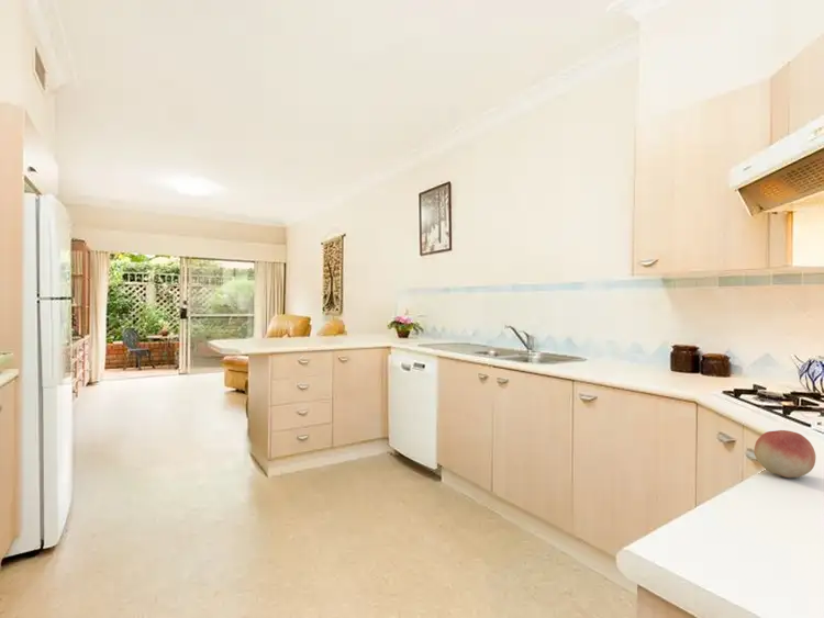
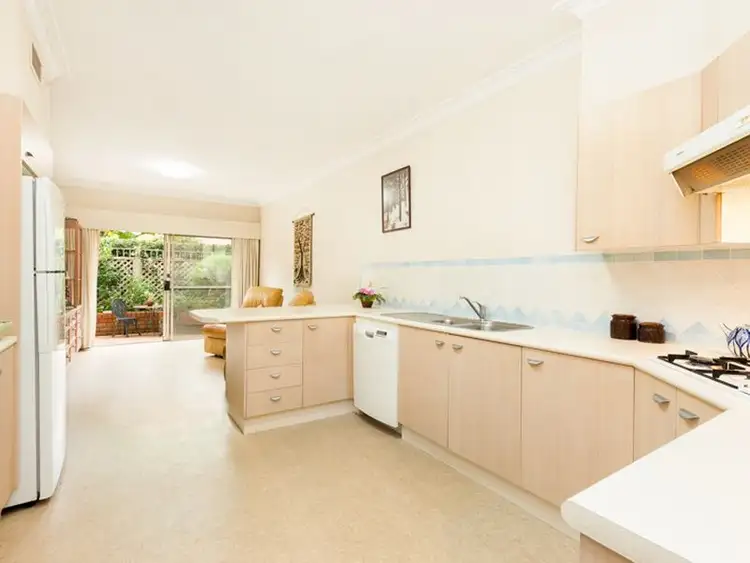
- fruit [753,429,816,479]
